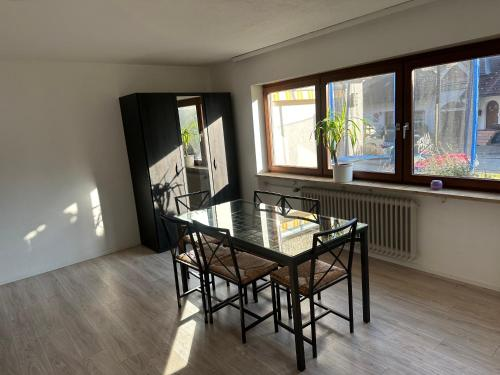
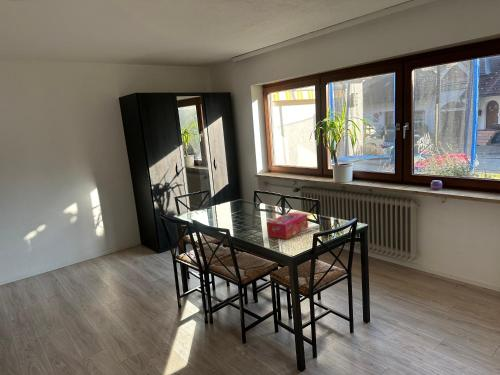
+ tissue box [266,212,309,240]
